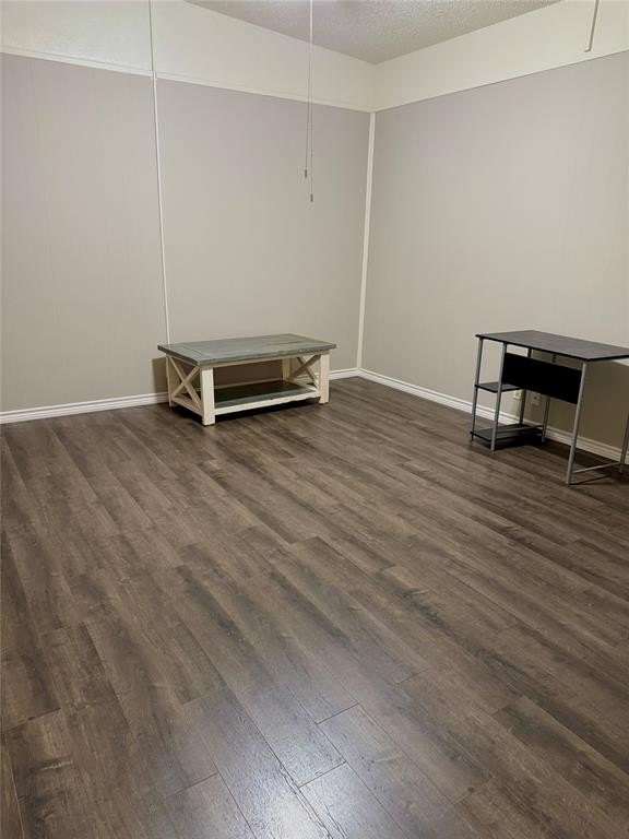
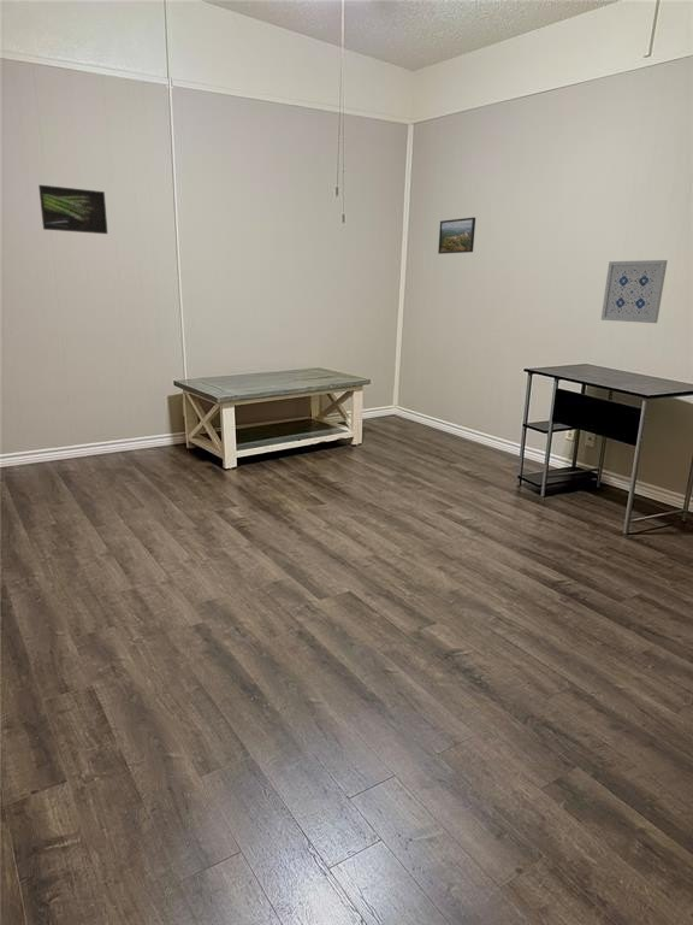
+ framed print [37,184,108,235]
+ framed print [437,216,476,255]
+ wall art [600,259,669,324]
